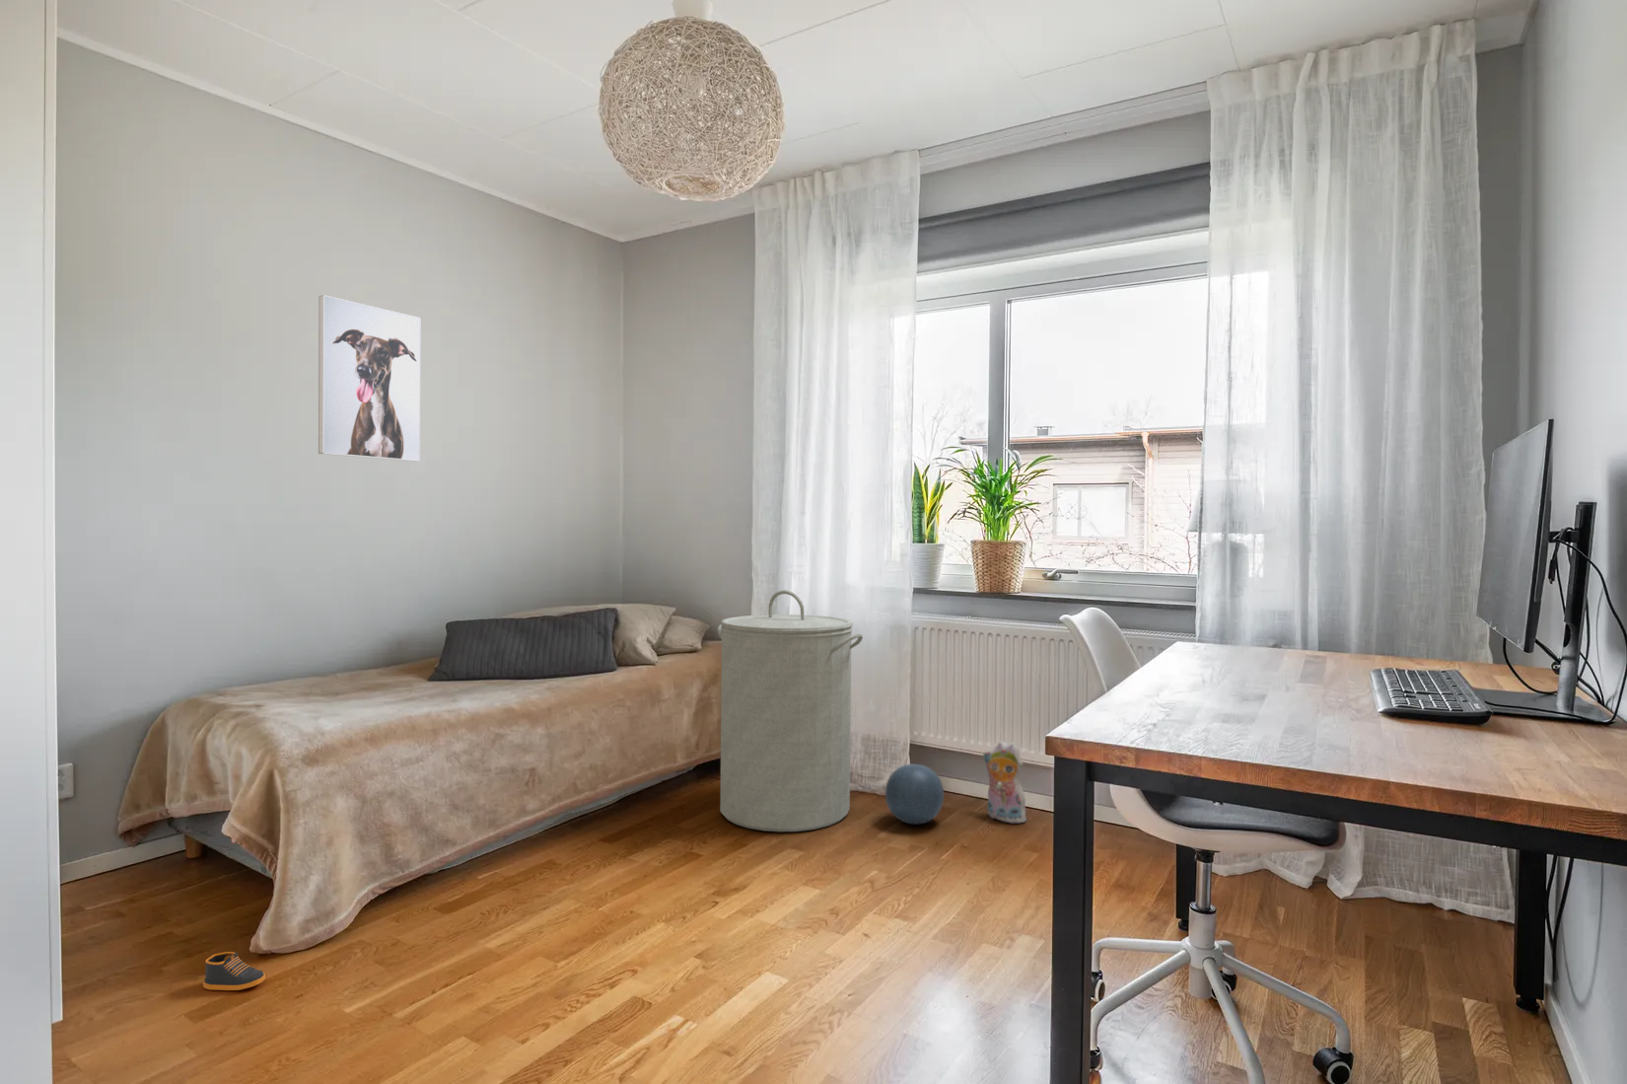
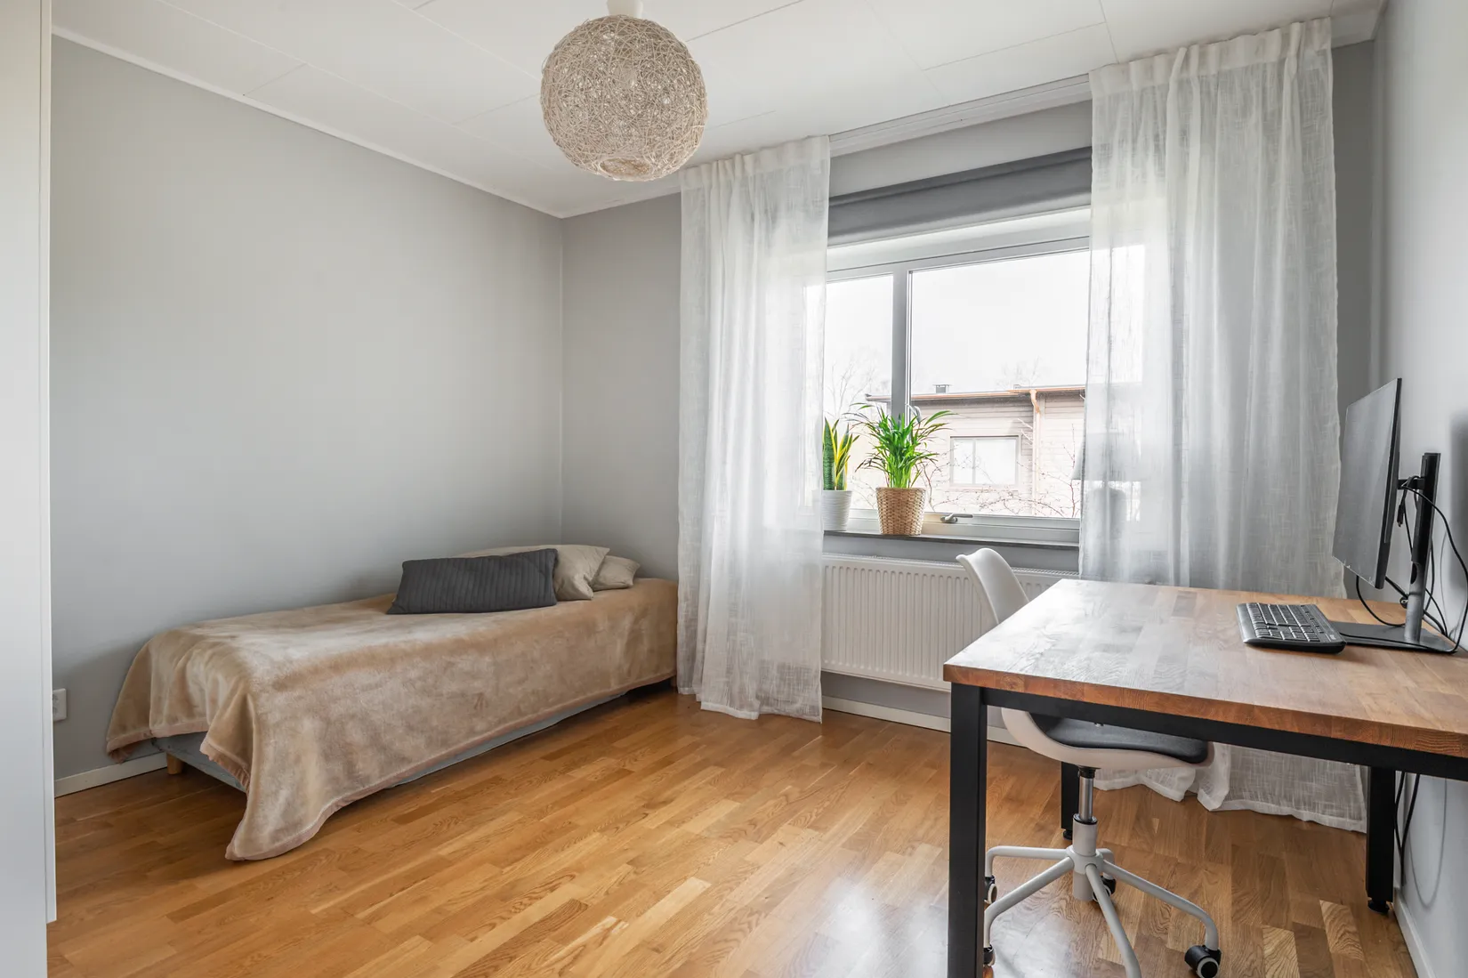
- ball [884,763,945,825]
- laundry hamper [717,589,864,832]
- shoe [202,951,266,991]
- plush toy [982,739,1027,825]
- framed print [317,294,421,462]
